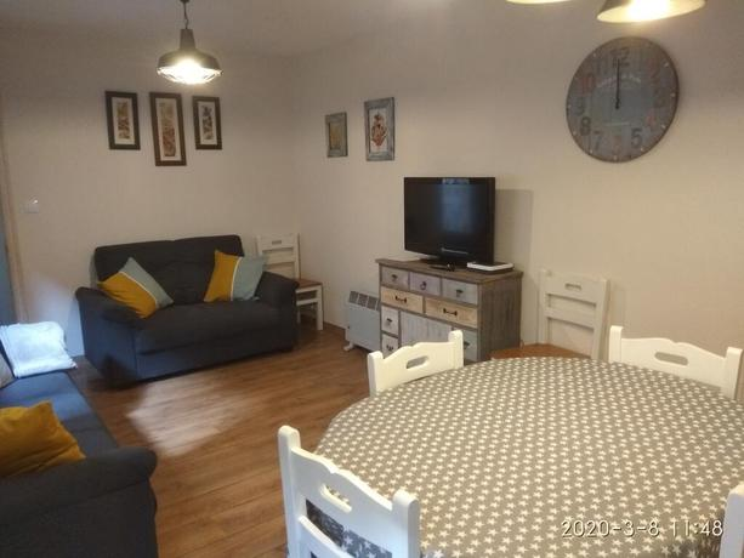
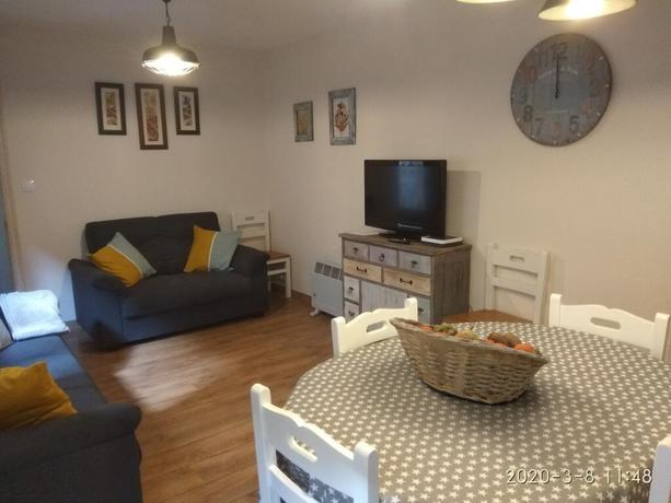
+ fruit basket [389,316,552,406]
